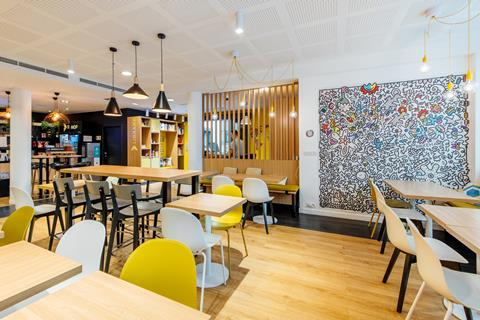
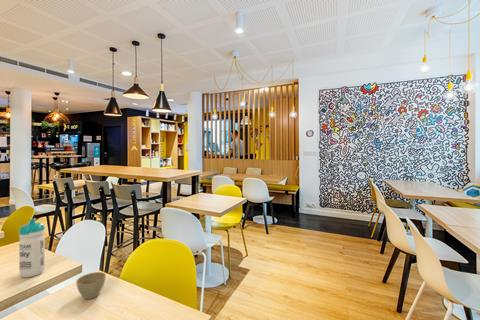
+ water bottle [18,218,46,278]
+ flower pot [75,271,107,300]
